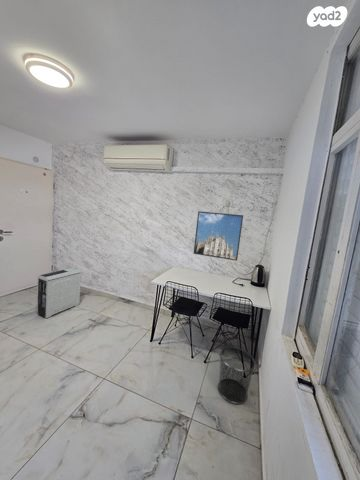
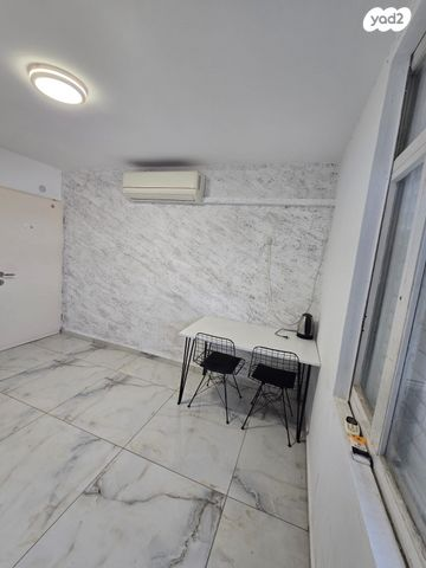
- waste bin [217,346,257,405]
- air purifier [36,266,82,319]
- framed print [193,210,244,262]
